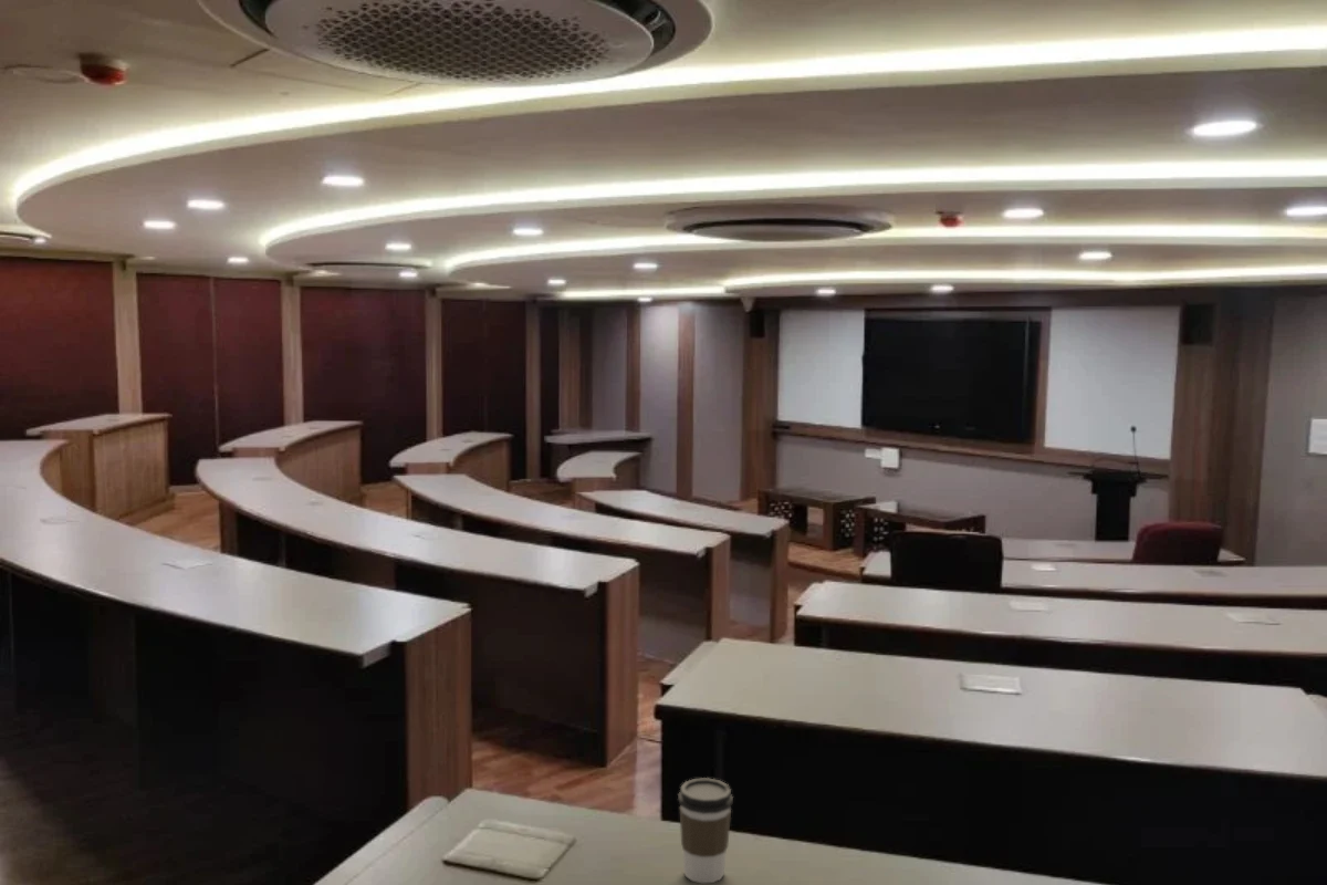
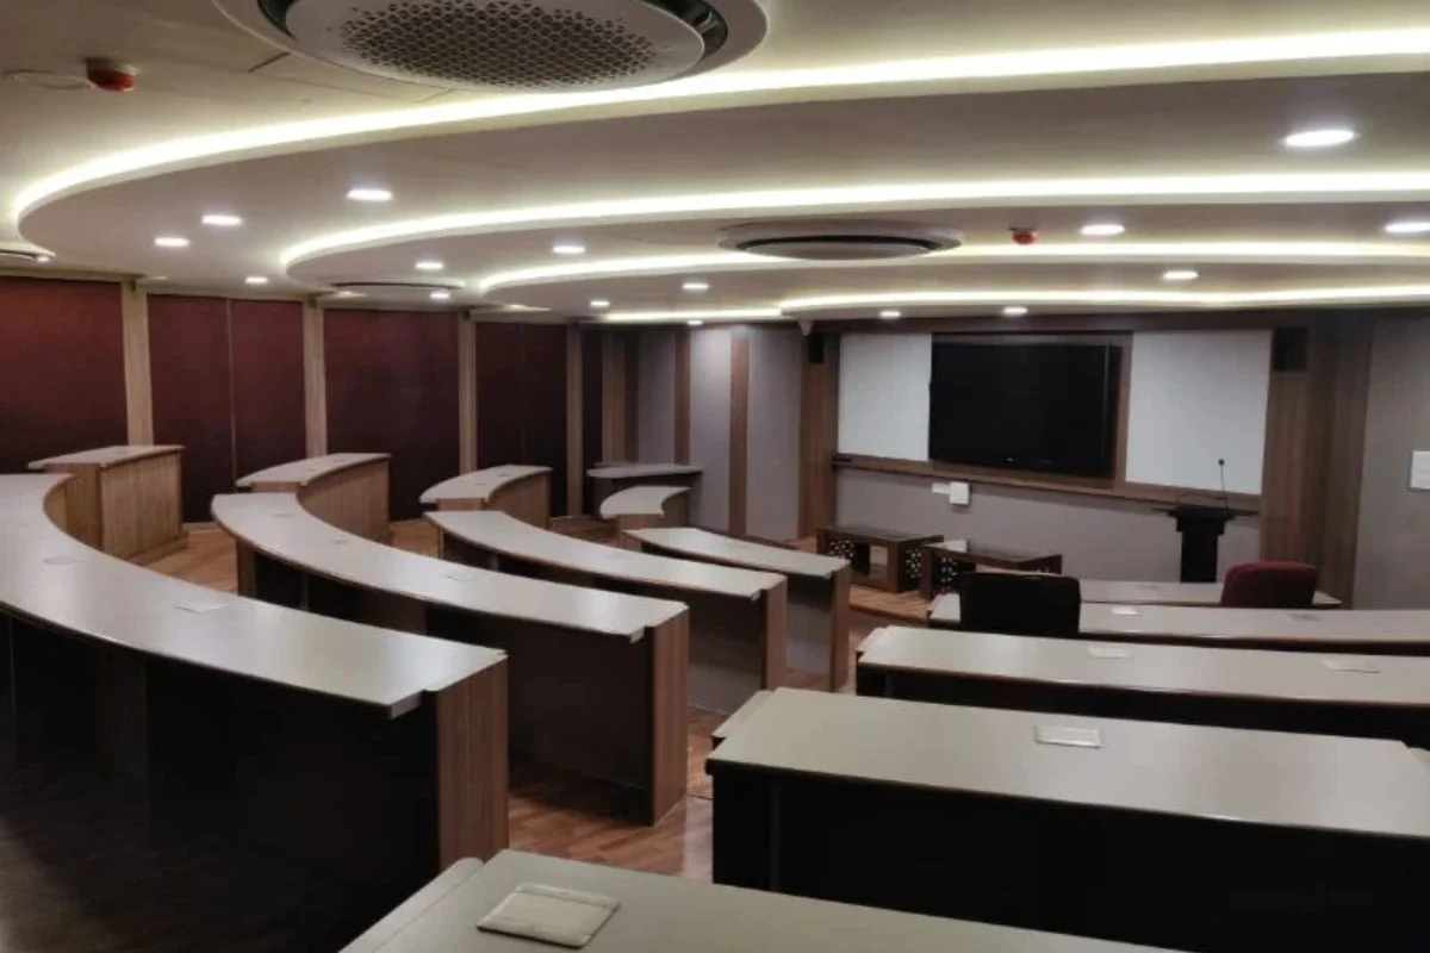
- coffee cup [677,777,734,884]
